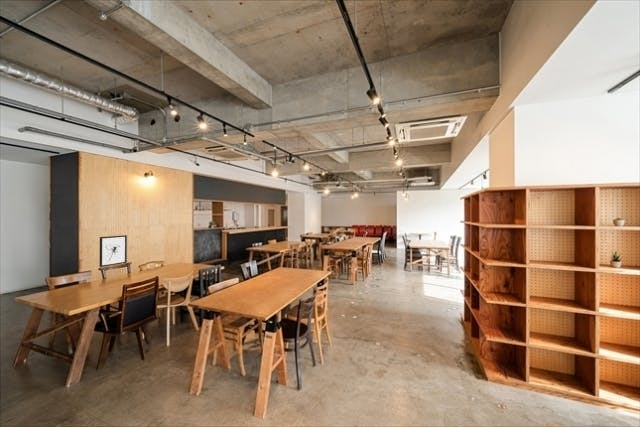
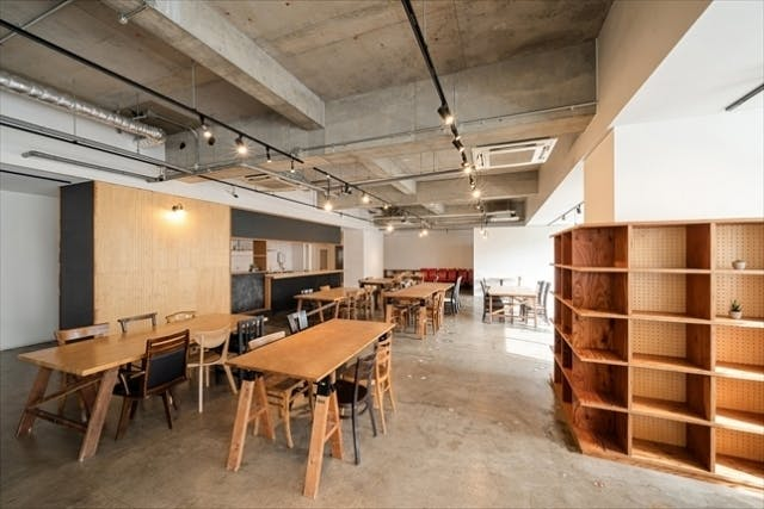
- wall art [99,234,128,268]
